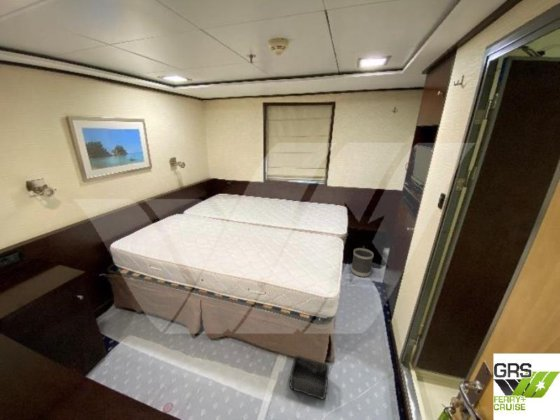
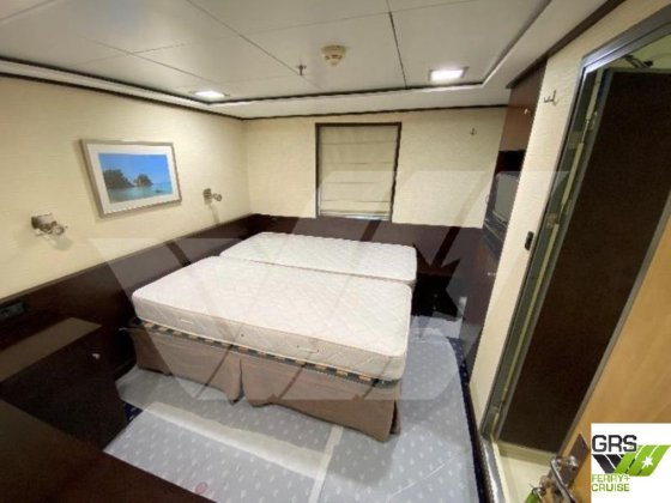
- wastebasket [350,247,375,278]
- storage bin [288,355,330,400]
